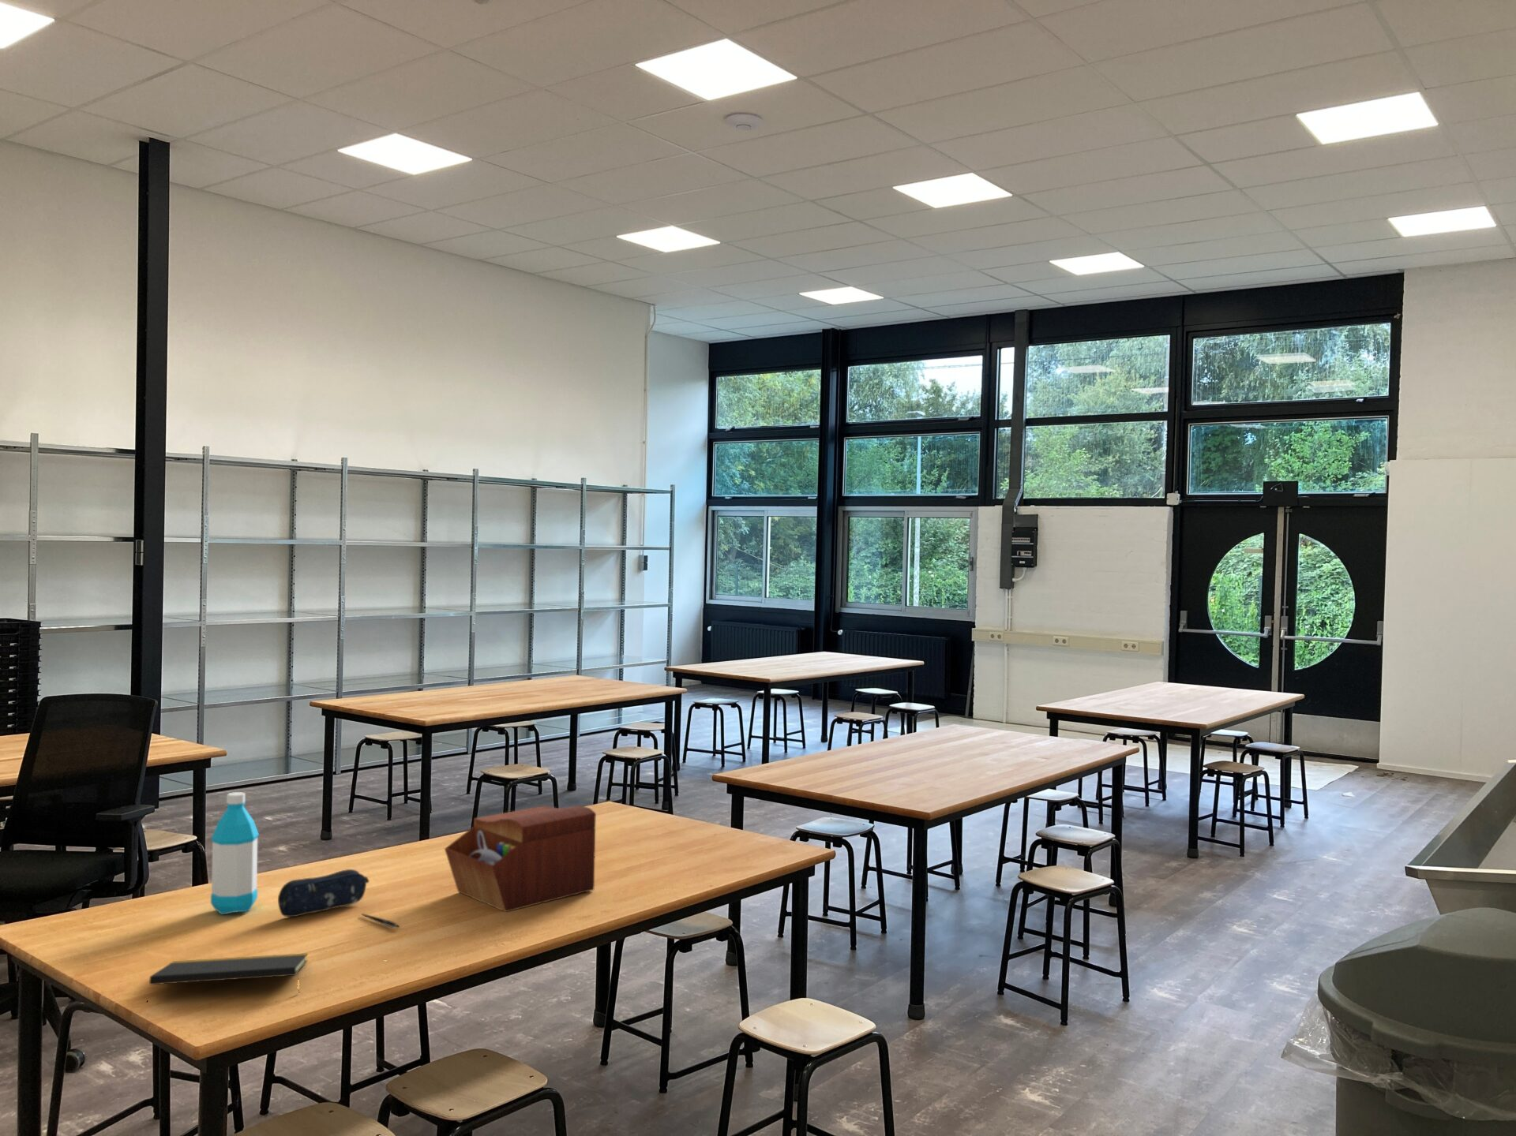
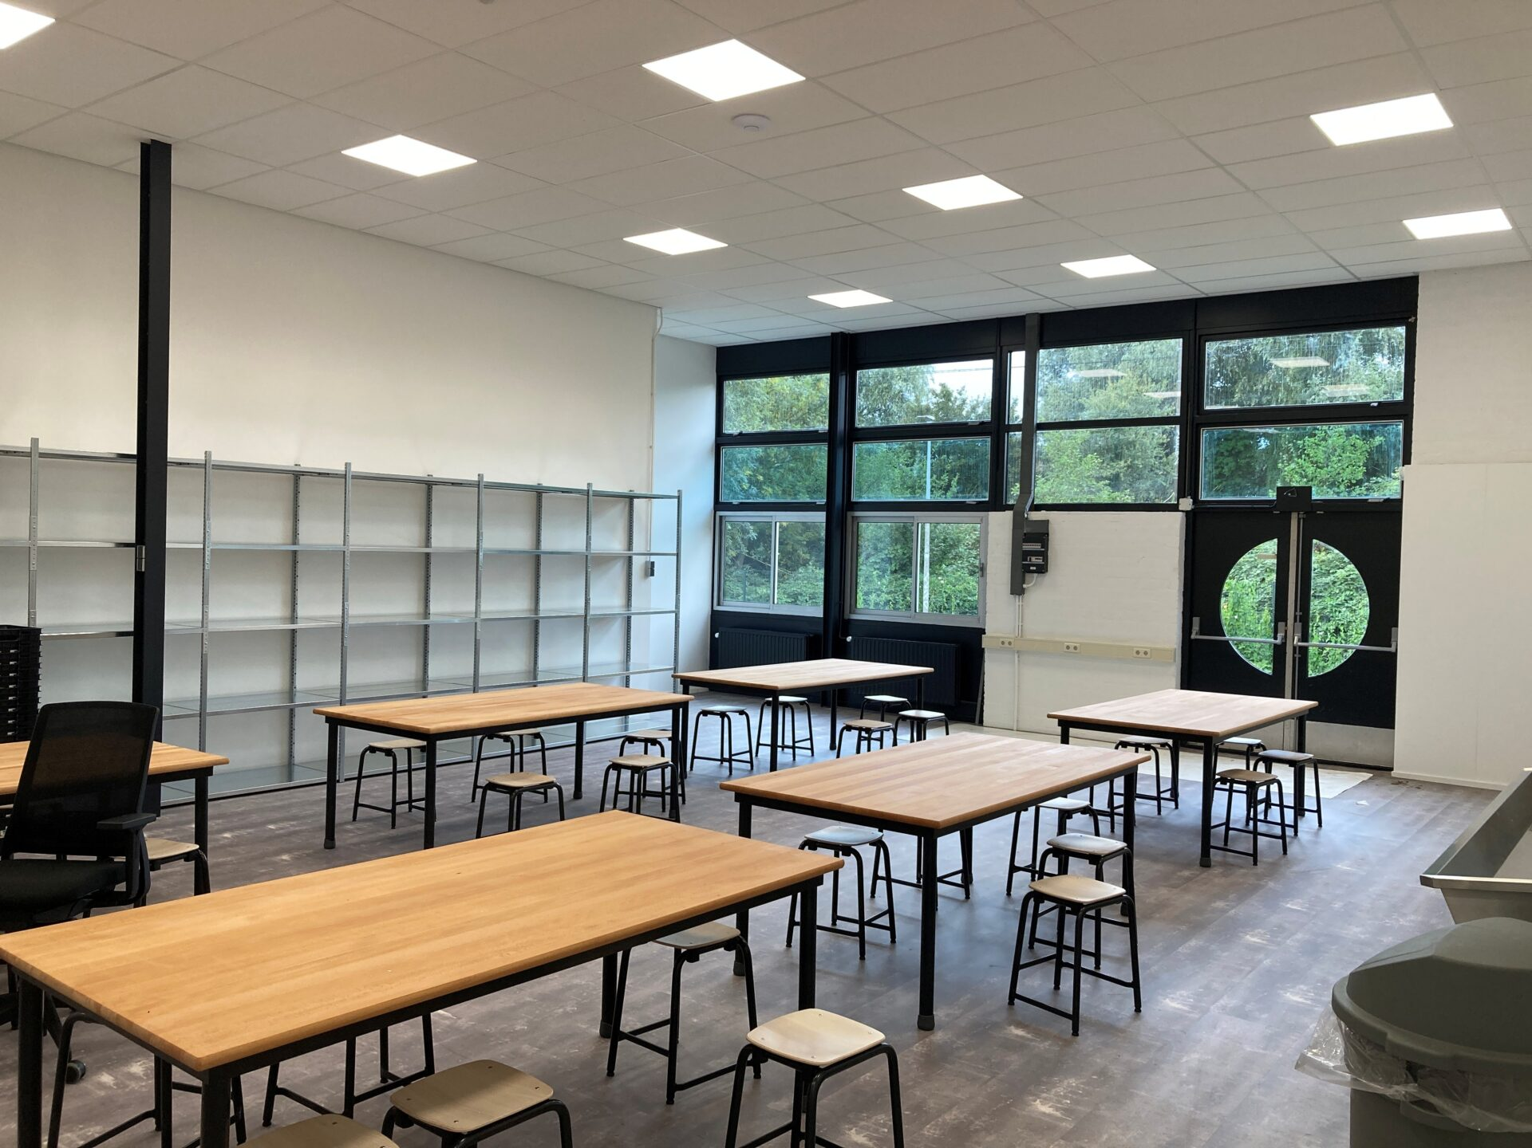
- sewing box [444,804,597,913]
- water bottle [210,791,260,915]
- notepad [148,952,309,993]
- pencil case [277,869,370,918]
- pen [360,913,400,928]
